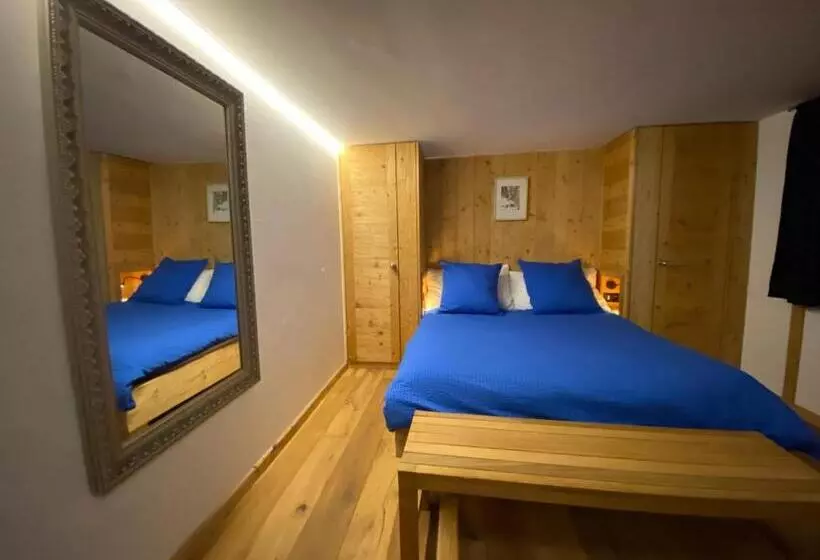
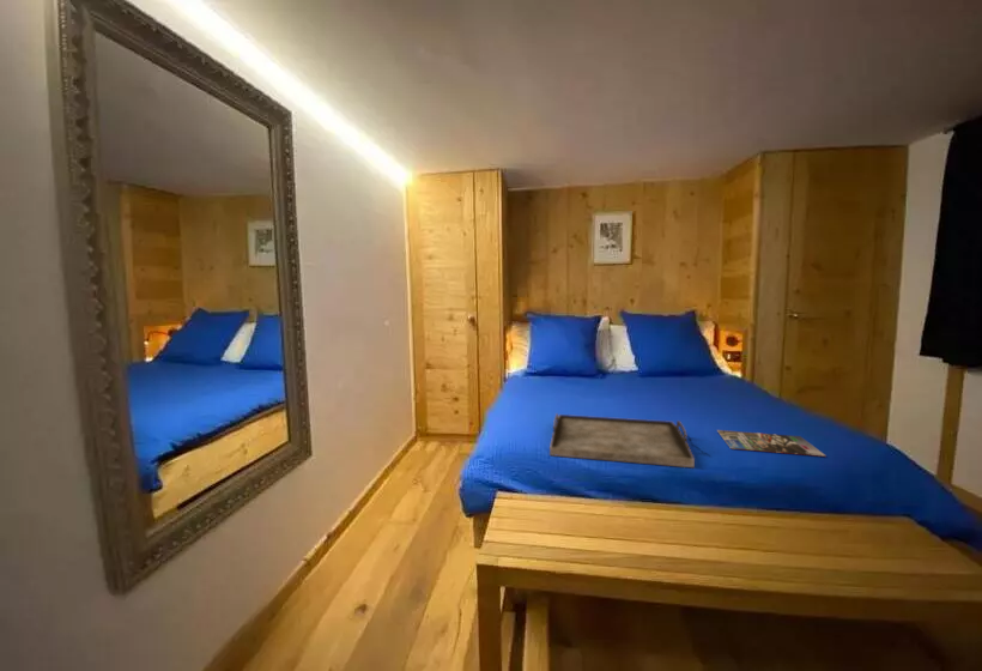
+ magazine [716,429,828,458]
+ serving tray [548,412,696,469]
